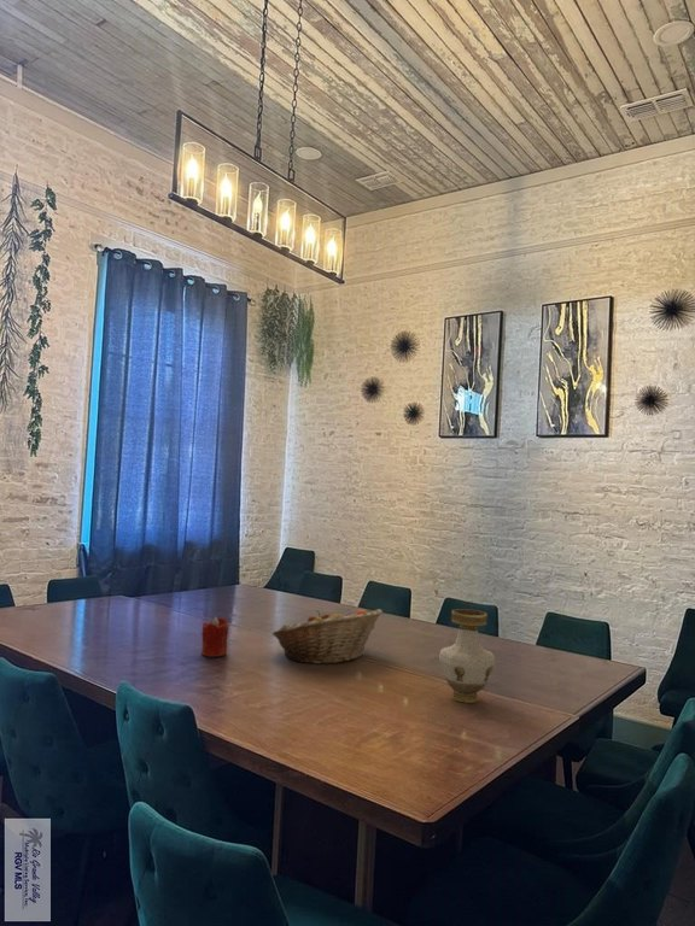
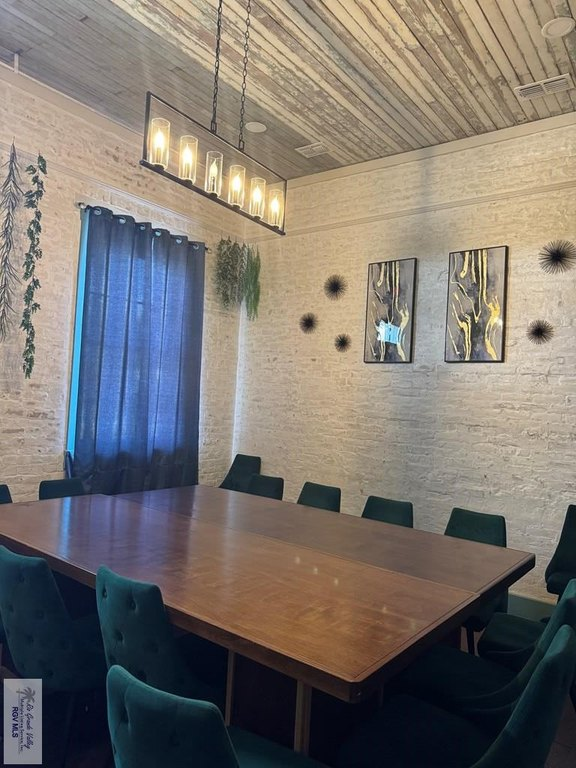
- vase [438,608,497,704]
- fruit basket [271,608,384,666]
- candle [200,616,229,658]
